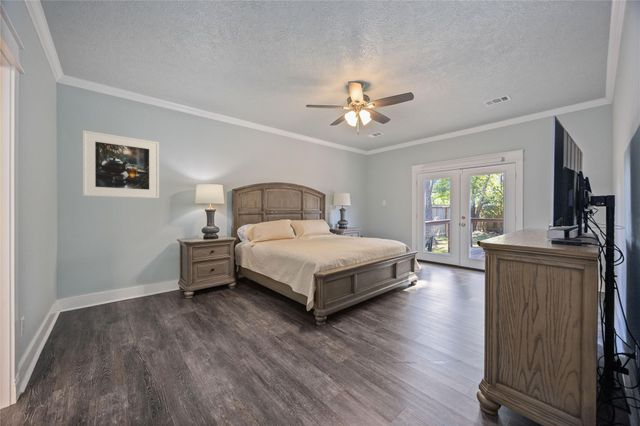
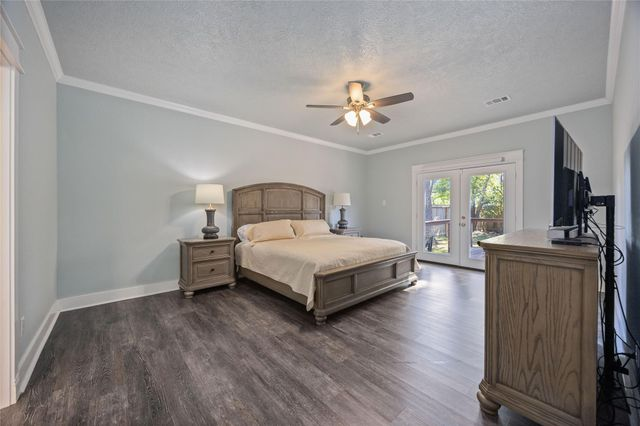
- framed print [82,129,160,199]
